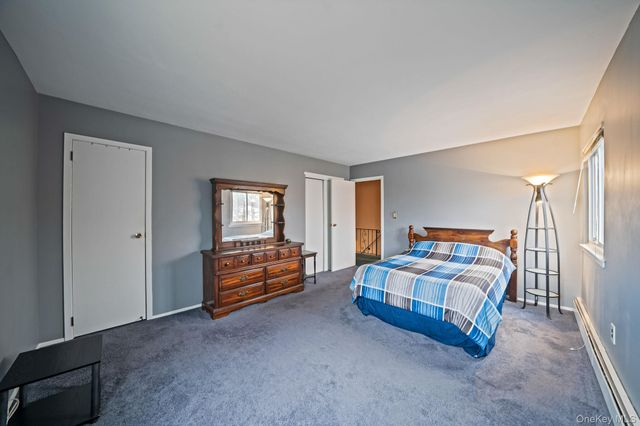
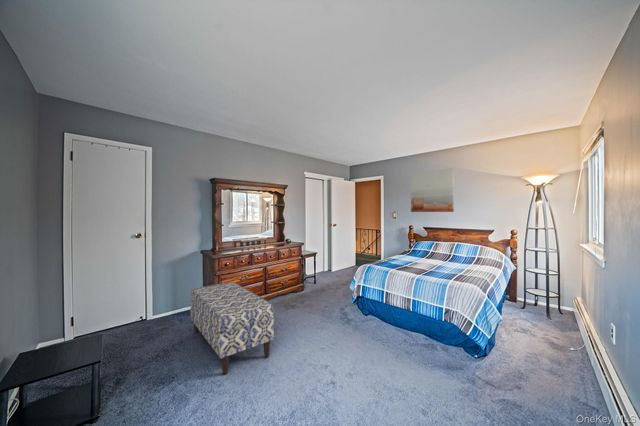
+ bench [189,281,275,375]
+ wall art [410,167,455,213]
